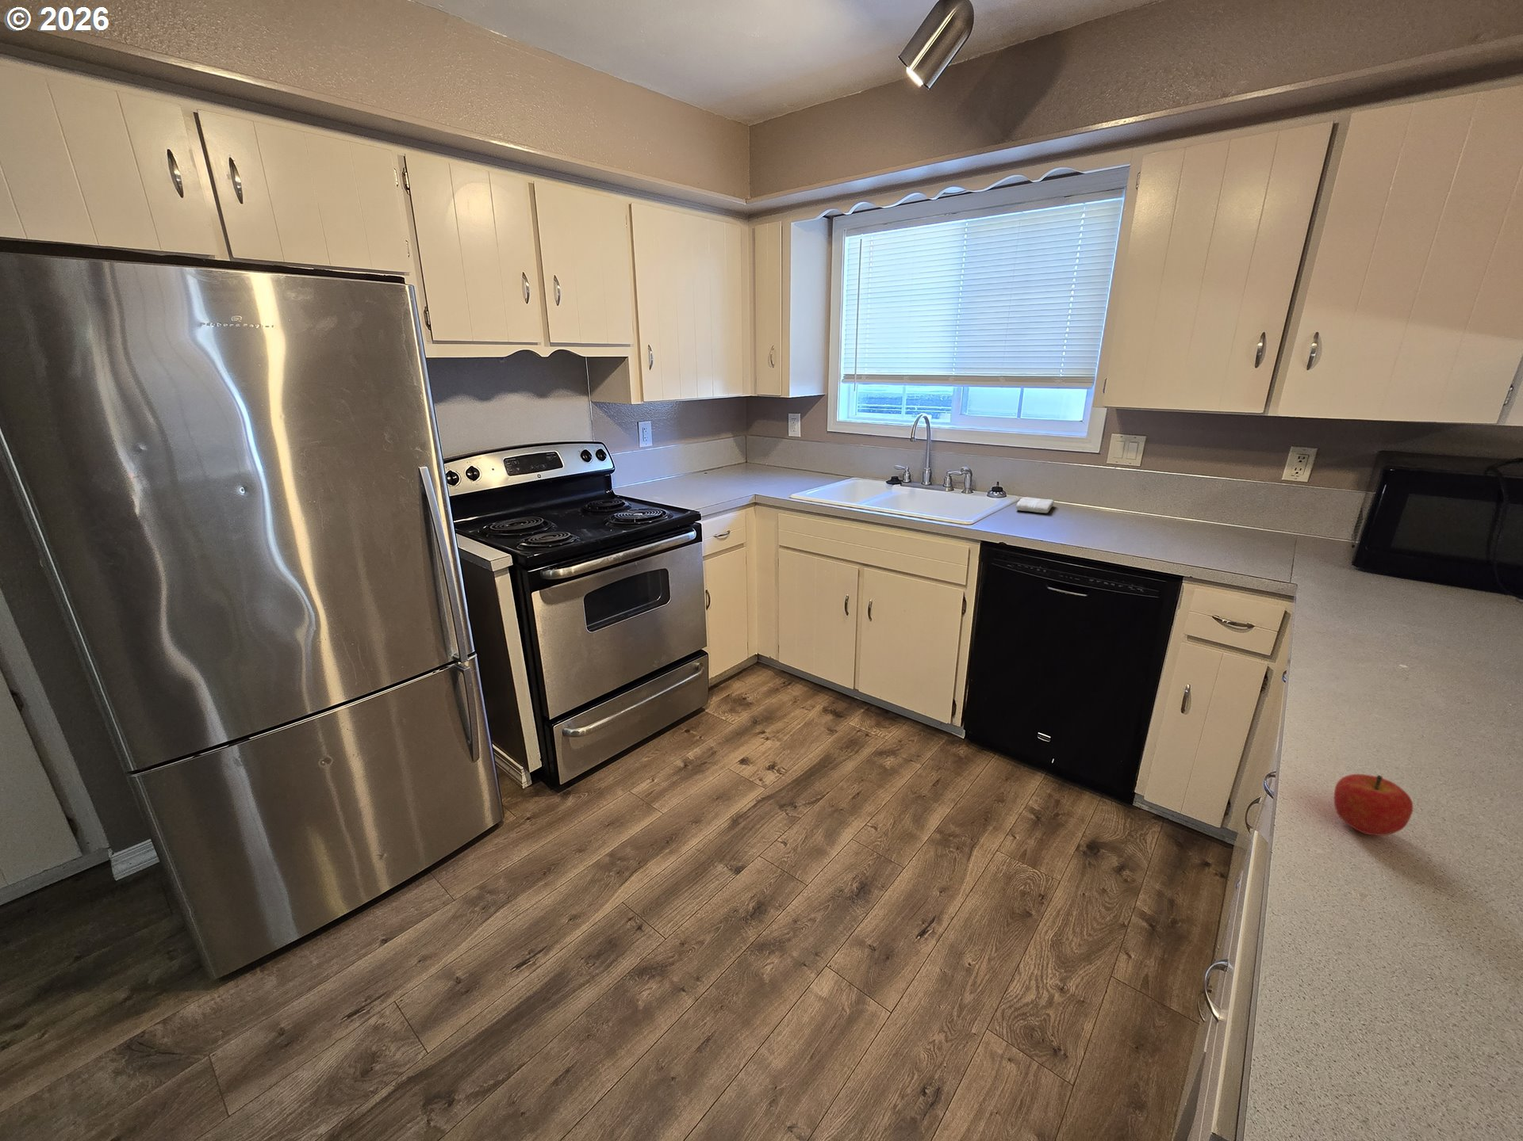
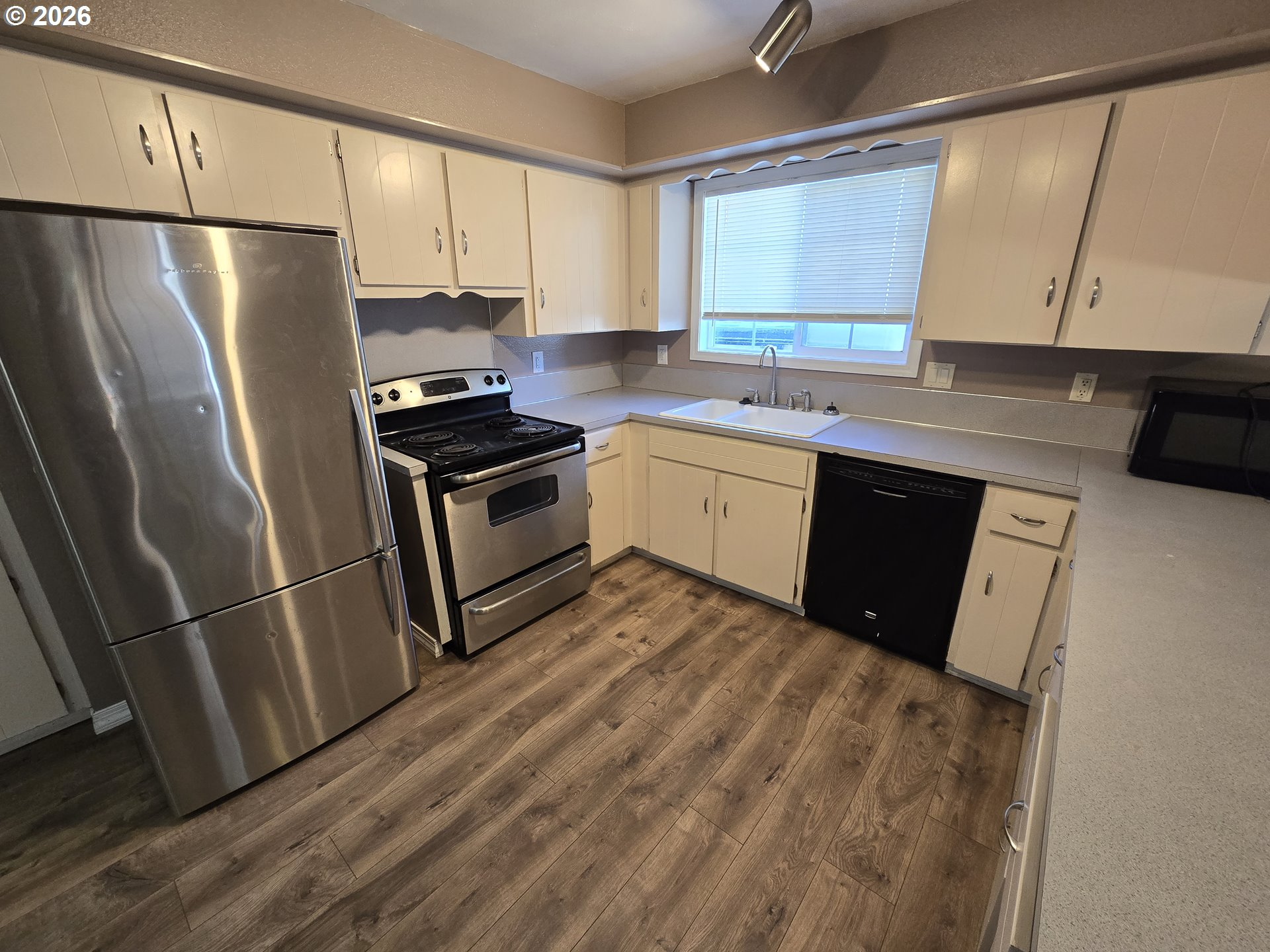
- washcloth [1016,496,1055,514]
- fruit [1334,773,1414,837]
